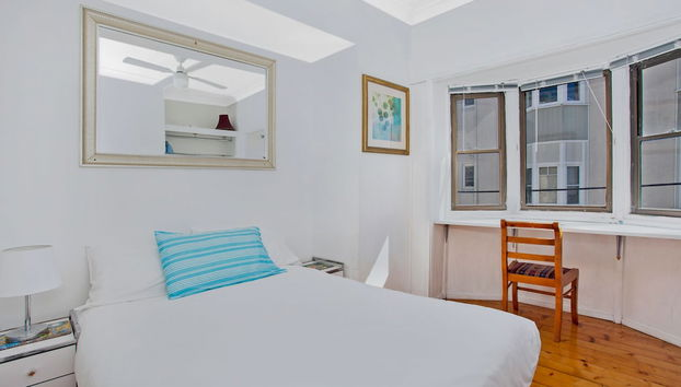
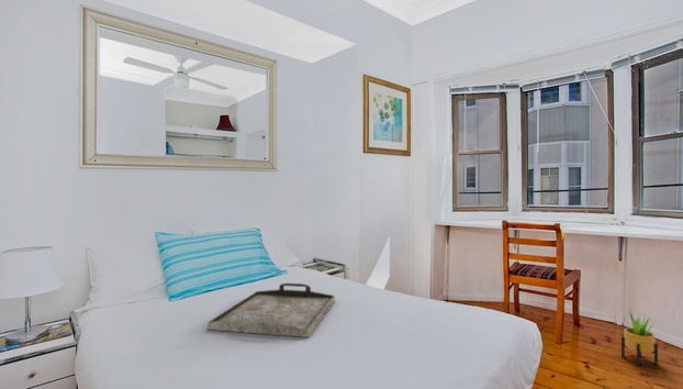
+ potted plant [620,310,659,367]
+ serving tray [206,282,336,338]
